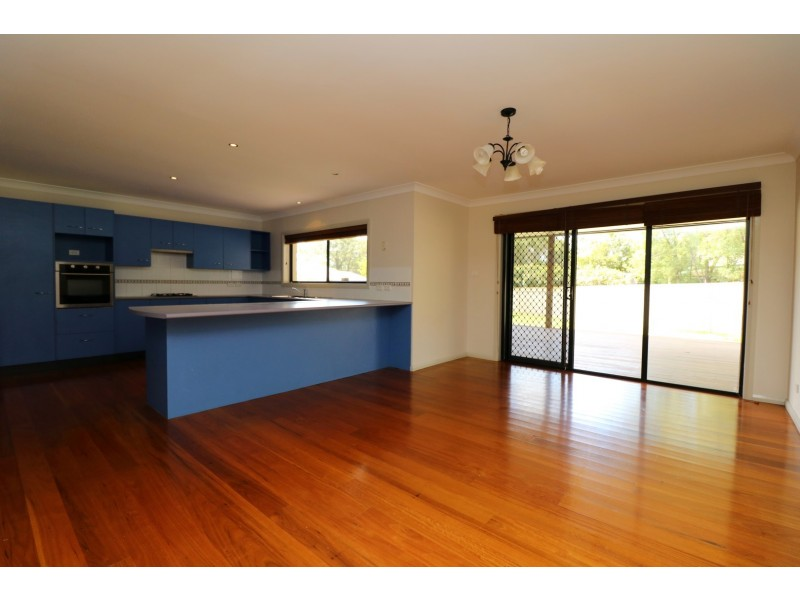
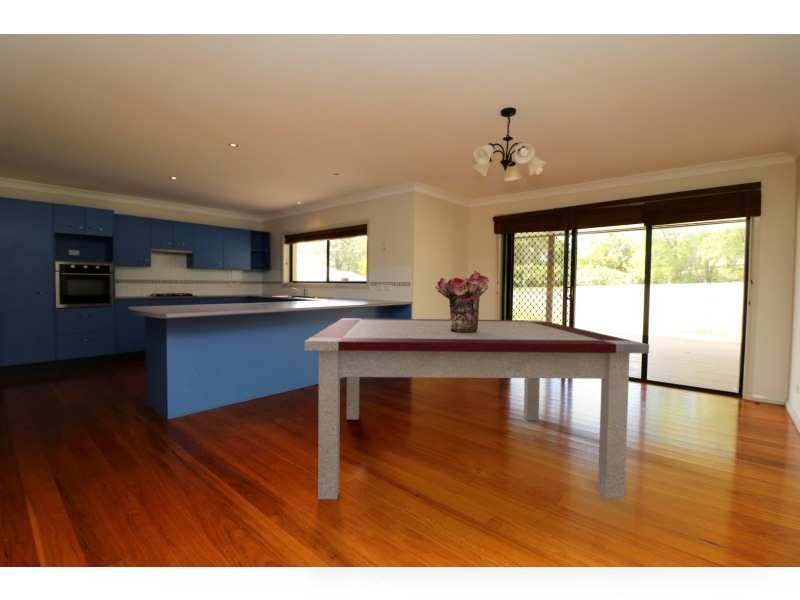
+ dining table [304,317,650,500]
+ bouquet [434,270,490,333]
